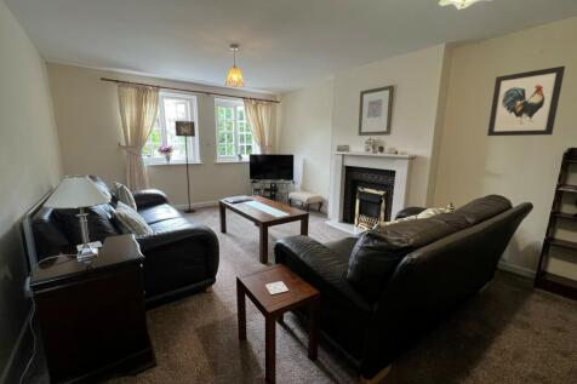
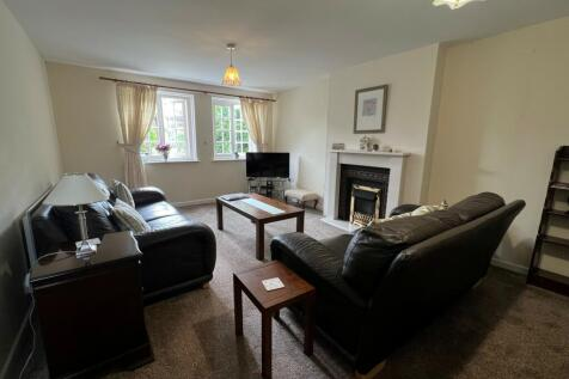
- floor lamp [173,120,196,214]
- wall art [486,65,566,137]
